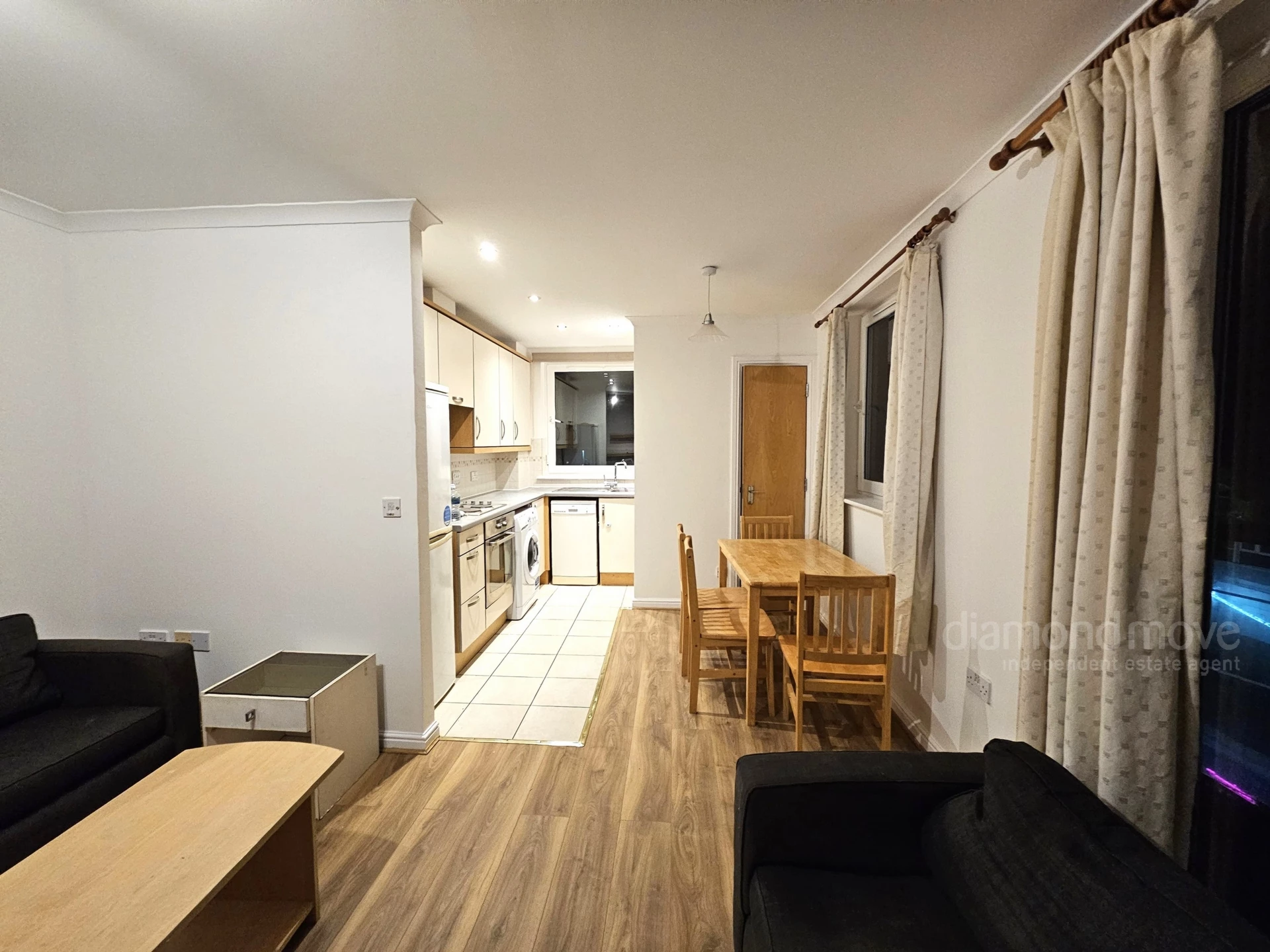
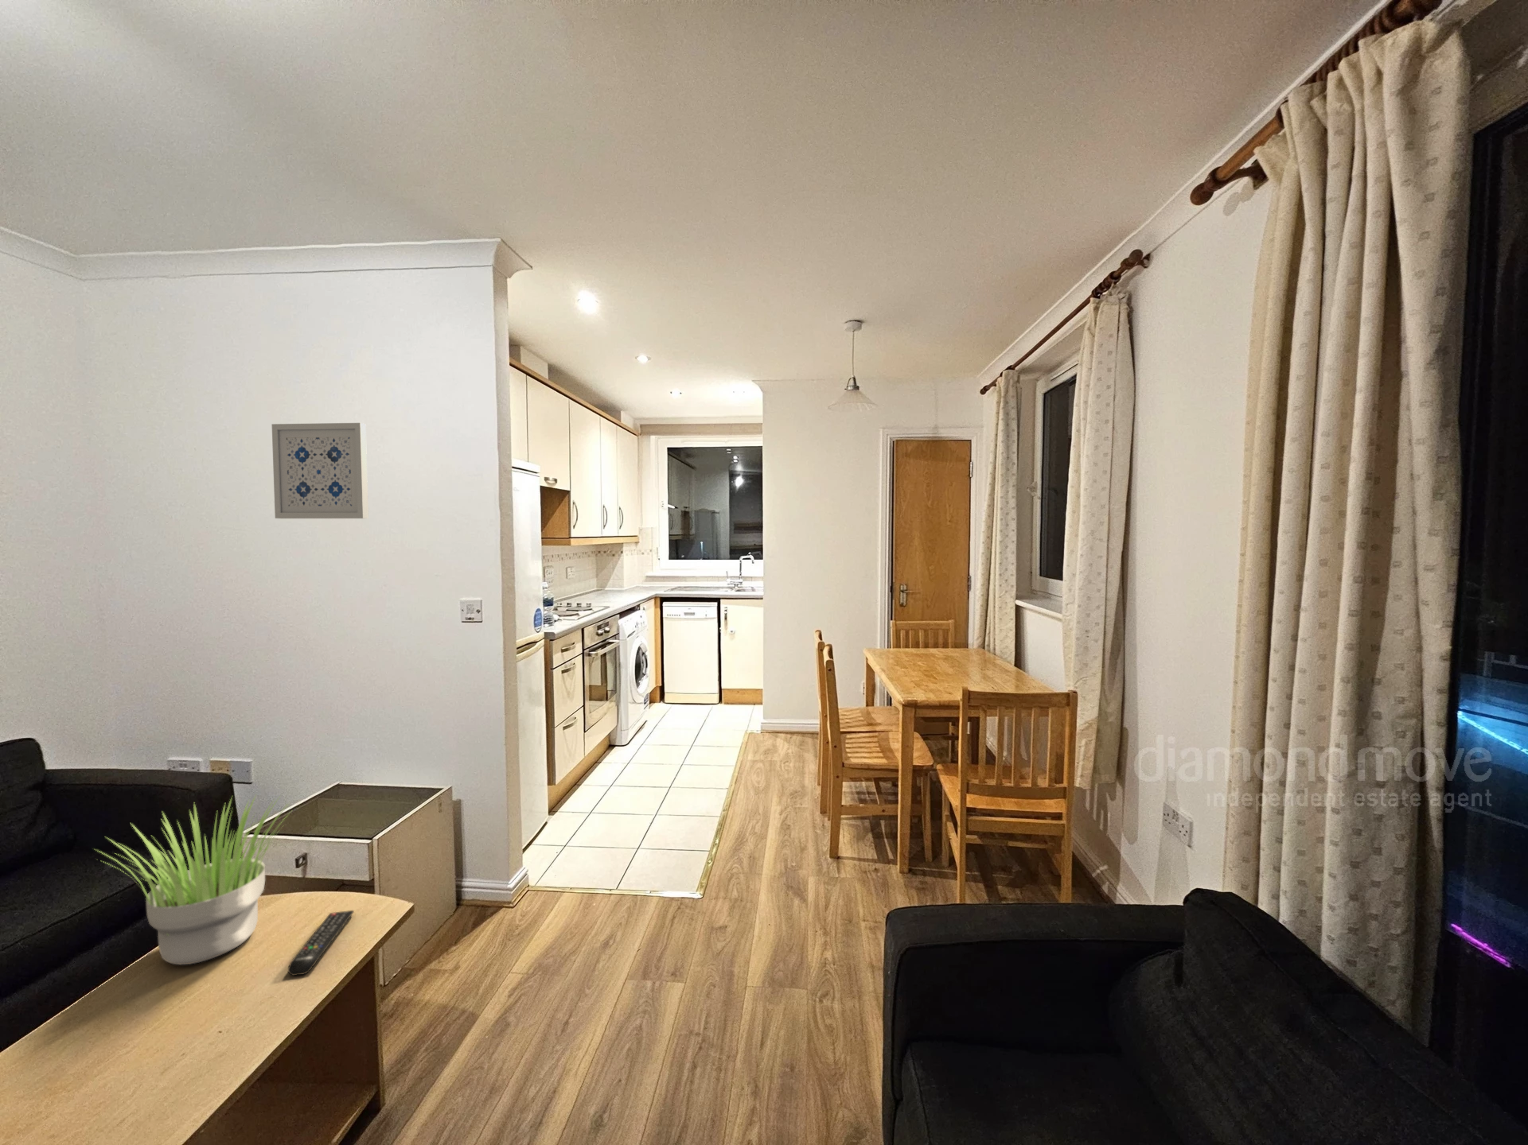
+ remote control [288,909,355,977]
+ potted plant [93,793,294,966]
+ wall art [271,422,369,520]
